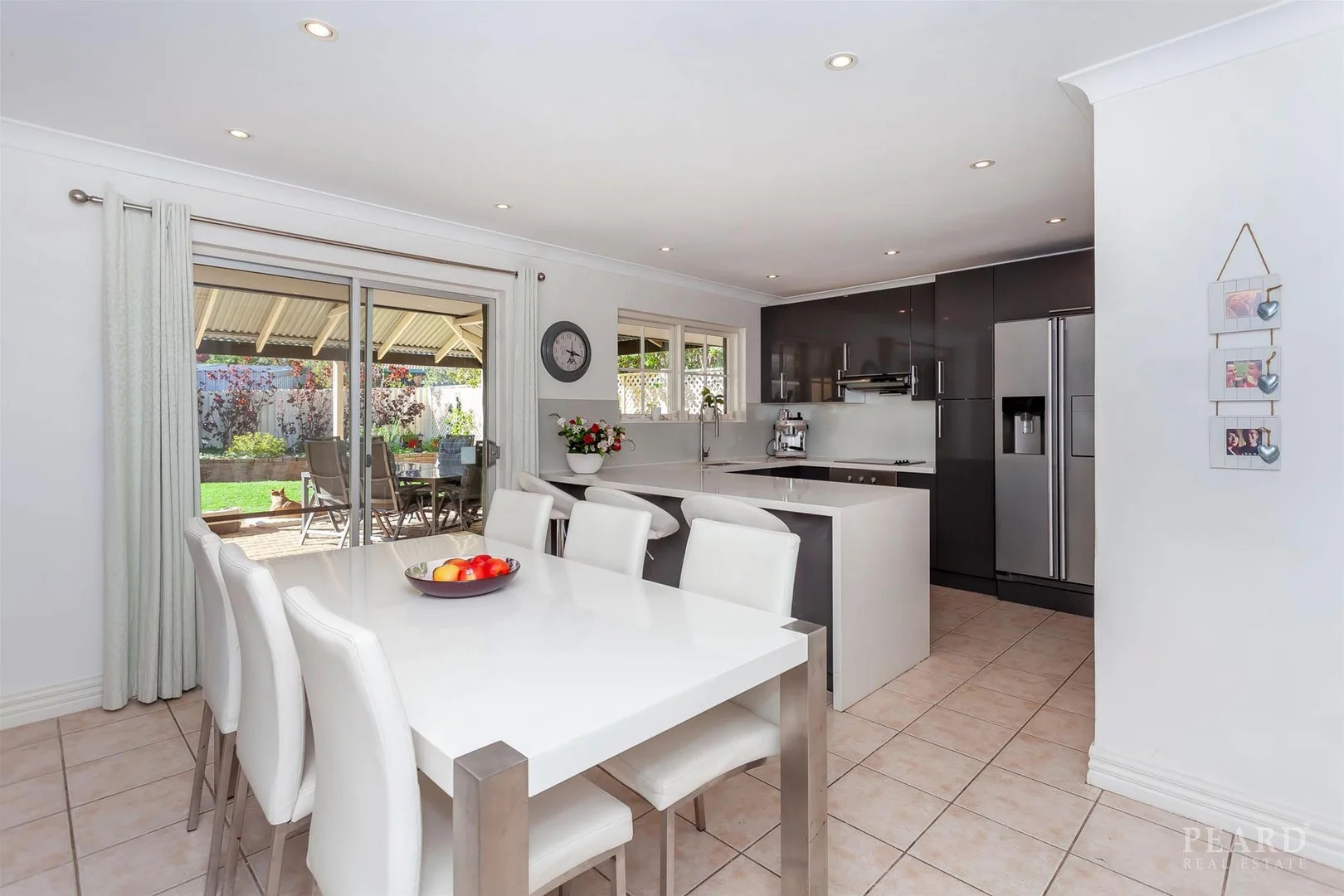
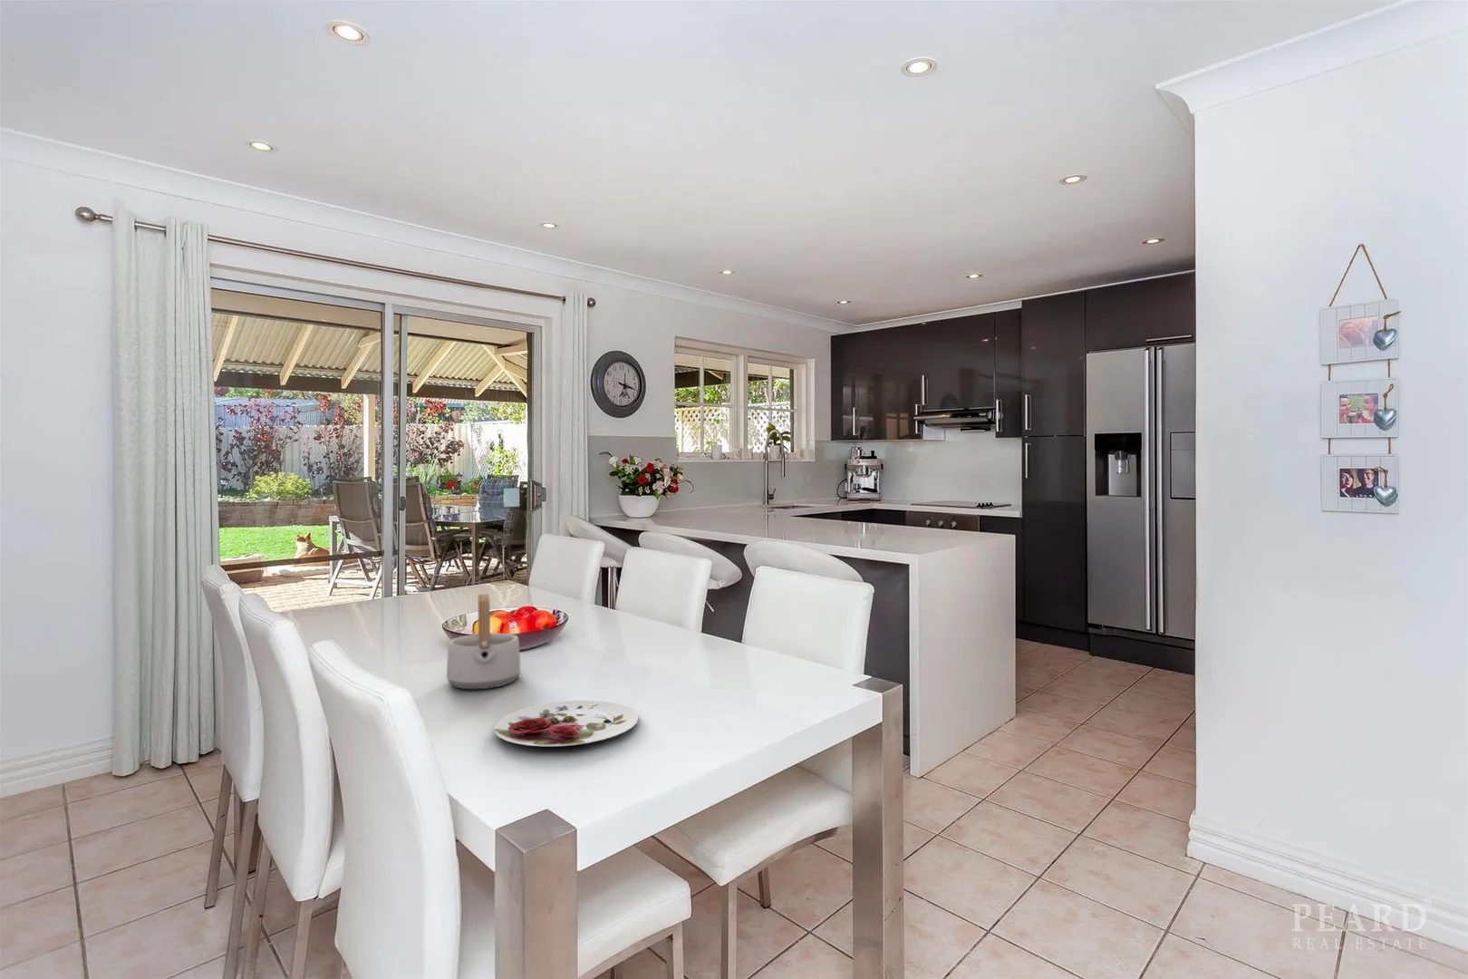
+ teapot [446,593,521,689]
+ plate [493,699,640,747]
